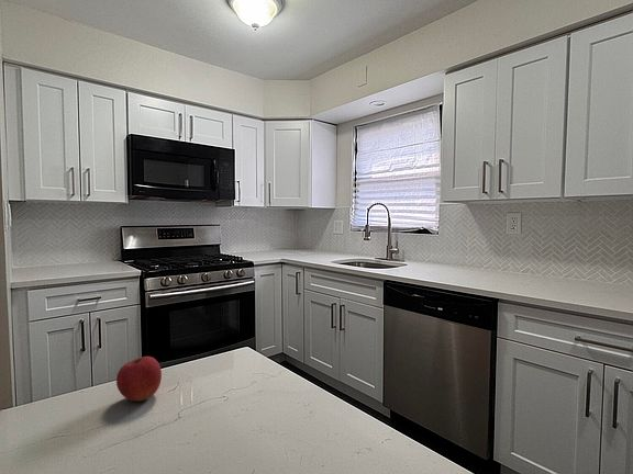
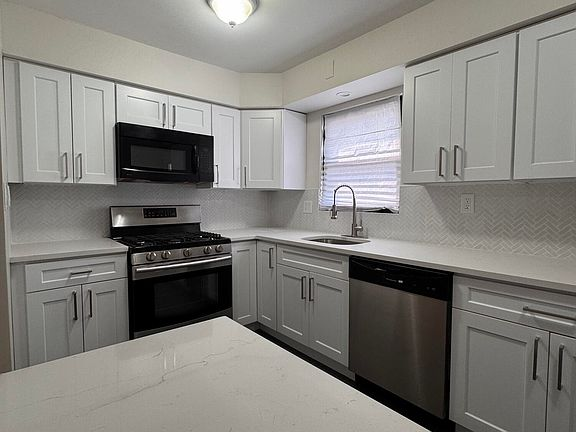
- apple [115,356,163,403]
